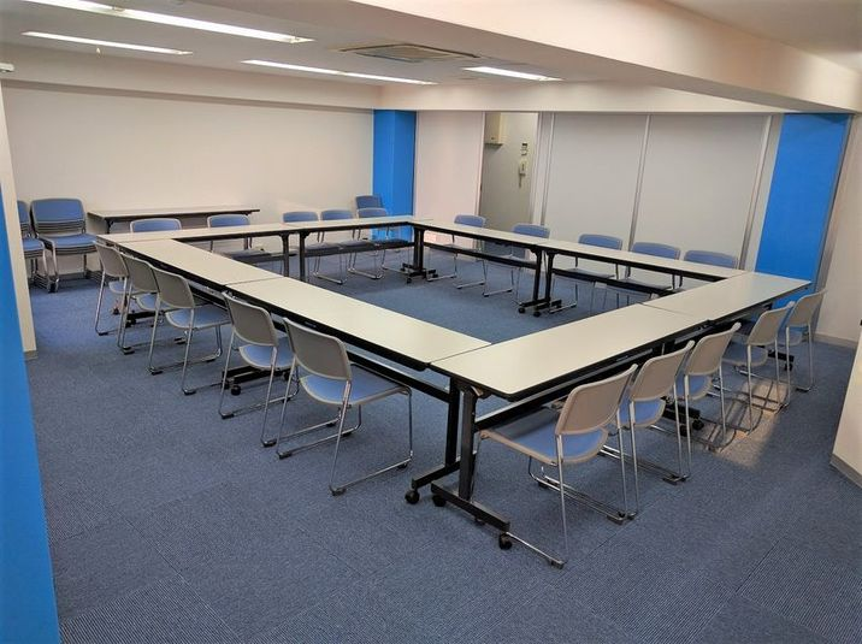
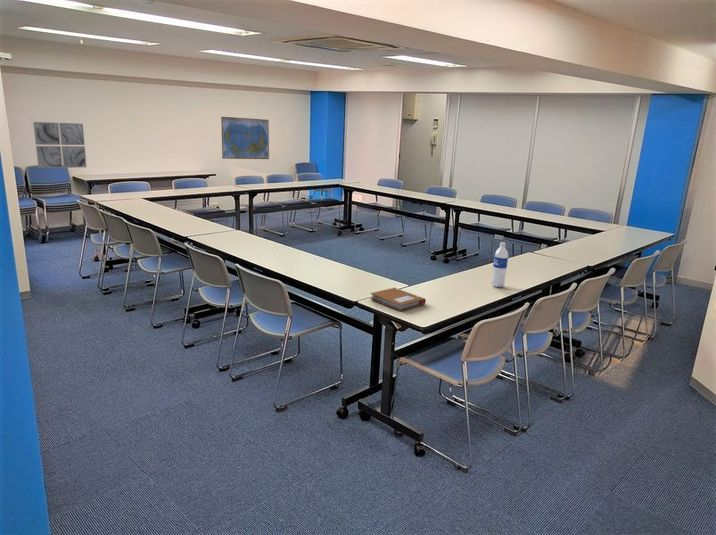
+ wall art [32,121,88,169]
+ notebook [369,287,427,312]
+ water bottle [491,241,509,288]
+ world map [220,116,270,160]
